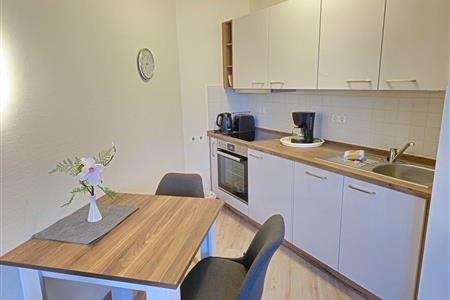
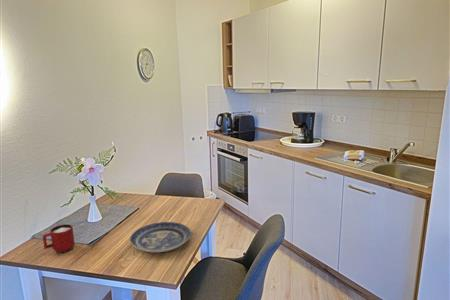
+ mug [41,223,75,254]
+ plate [129,221,192,253]
